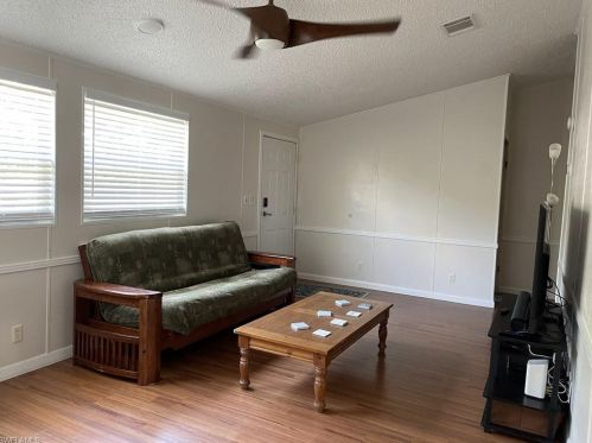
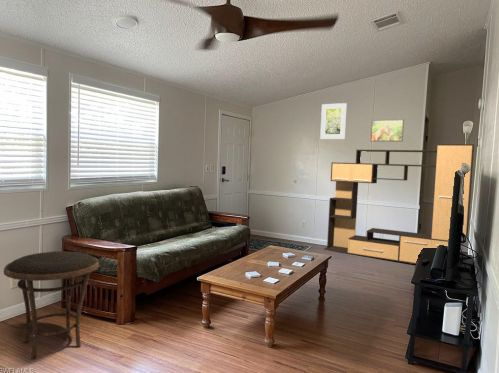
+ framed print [319,102,348,140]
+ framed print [369,118,405,143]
+ media console [323,143,475,265]
+ side table [3,250,100,360]
